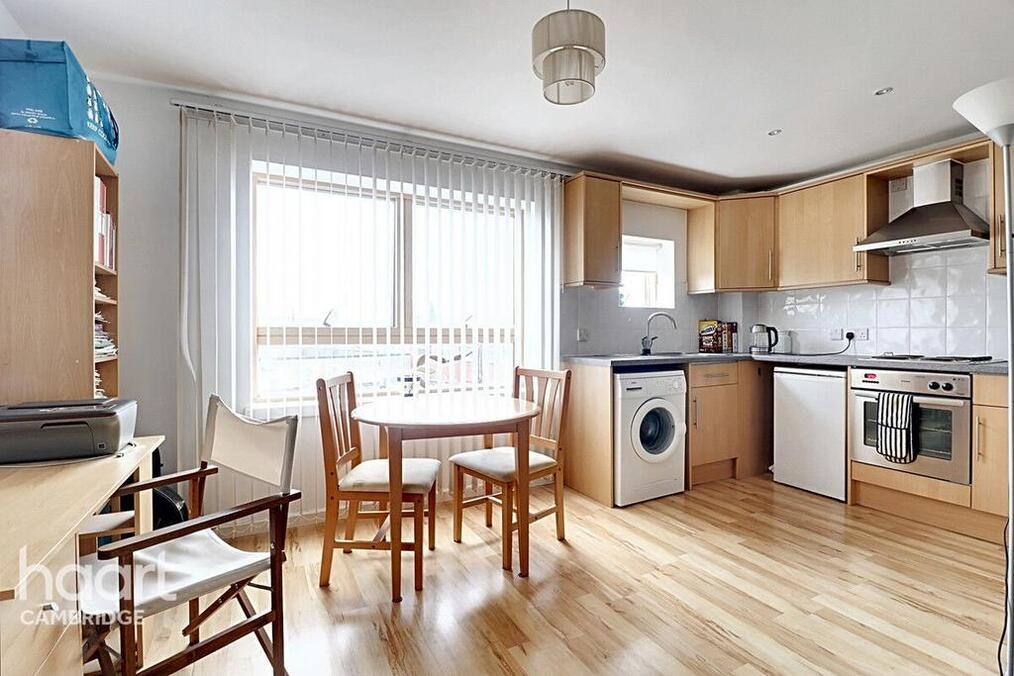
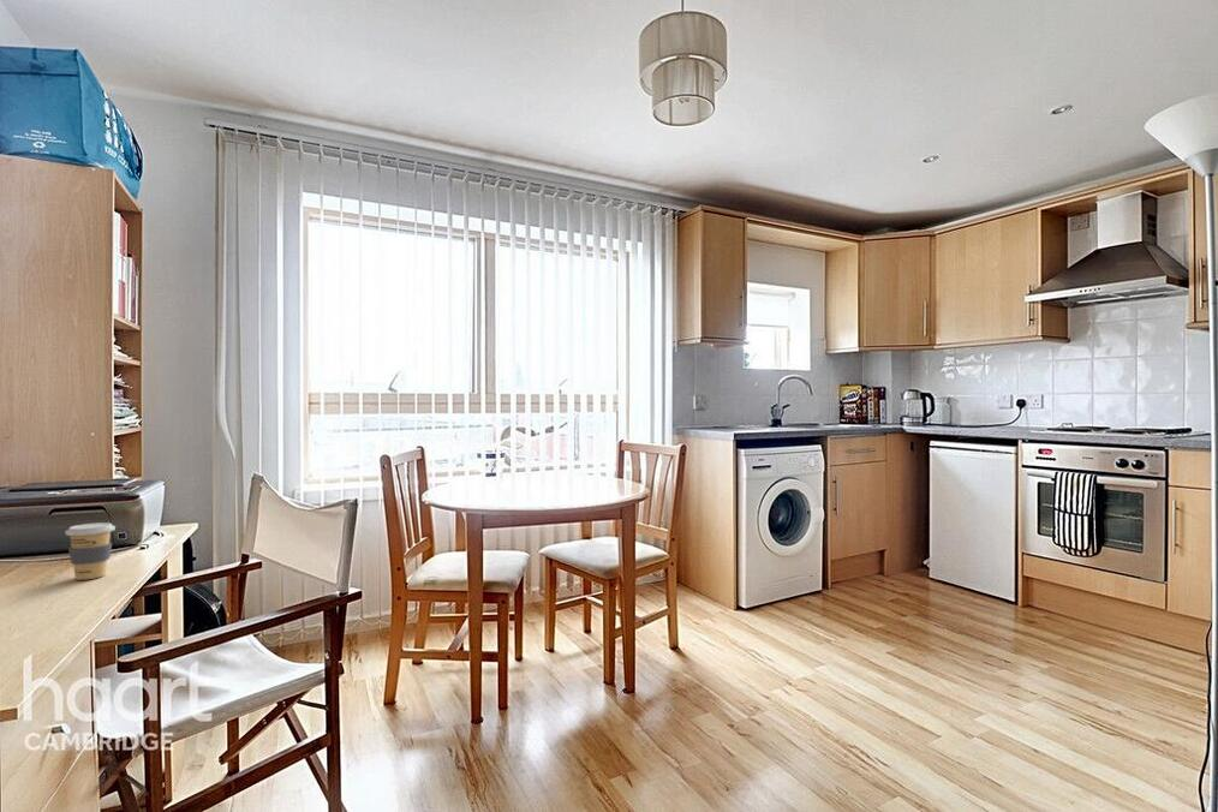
+ coffee cup [64,521,117,581]
